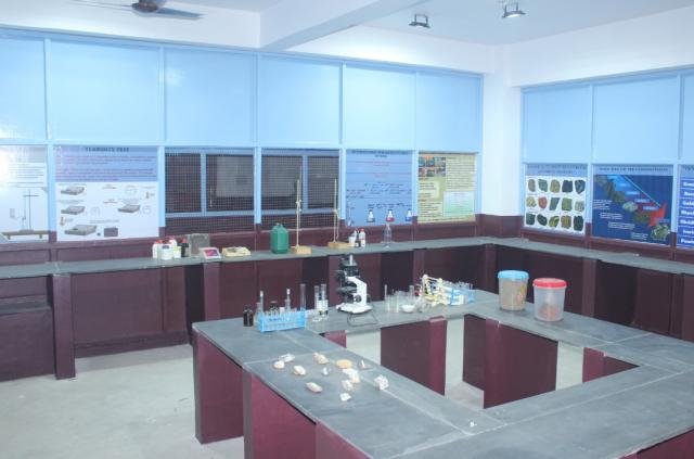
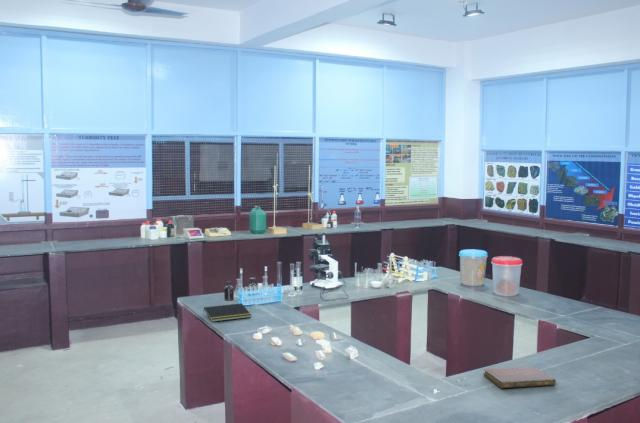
+ notebook [482,365,557,389]
+ notepad [202,302,252,323]
